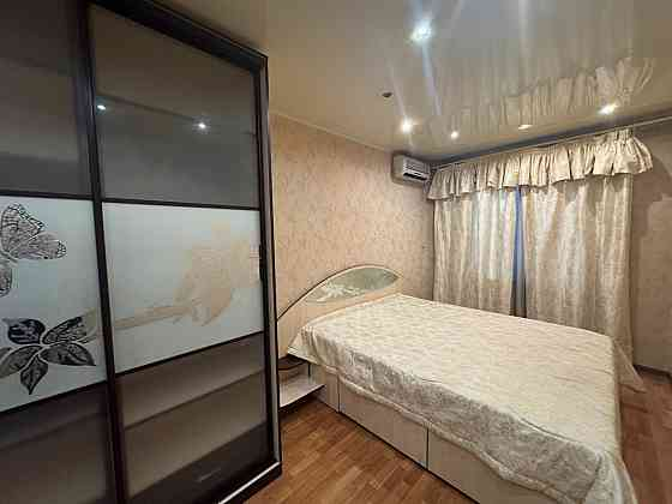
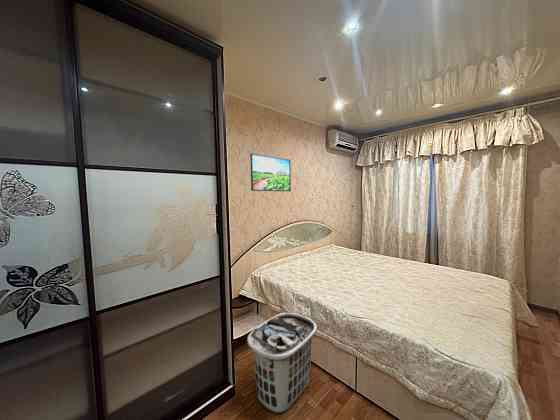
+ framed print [249,152,292,192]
+ clothes hamper [246,312,318,414]
